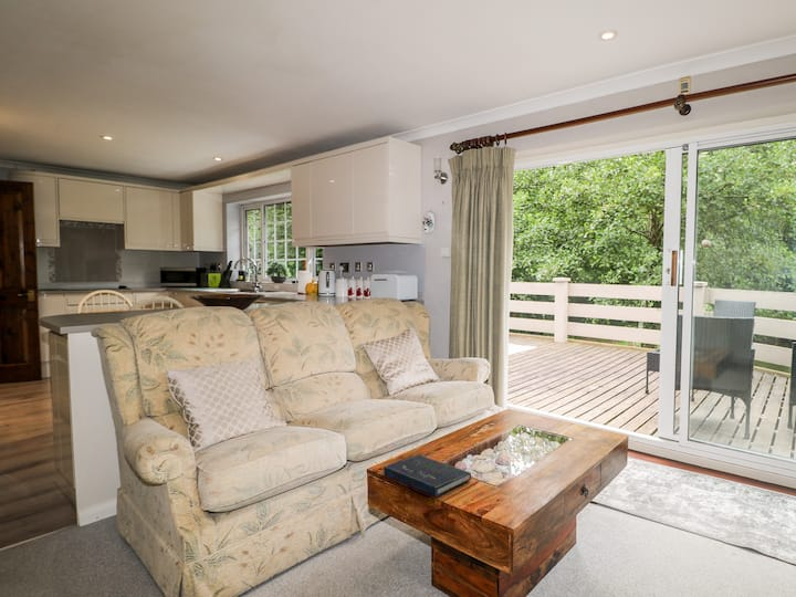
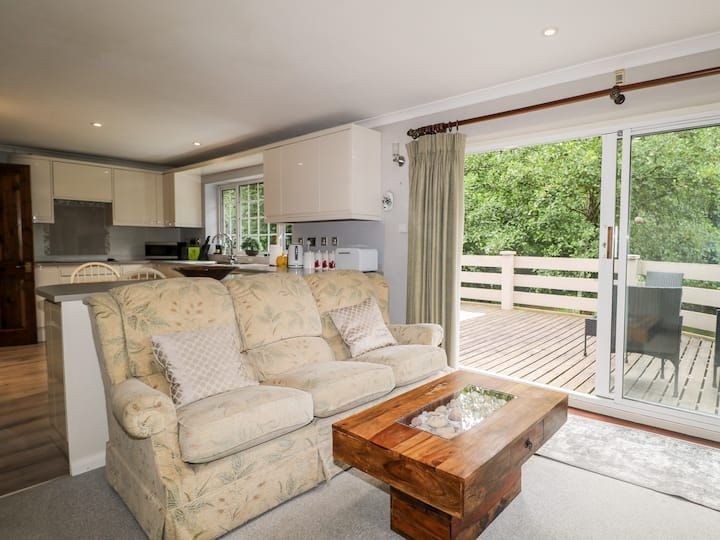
- book [383,453,472,498]
